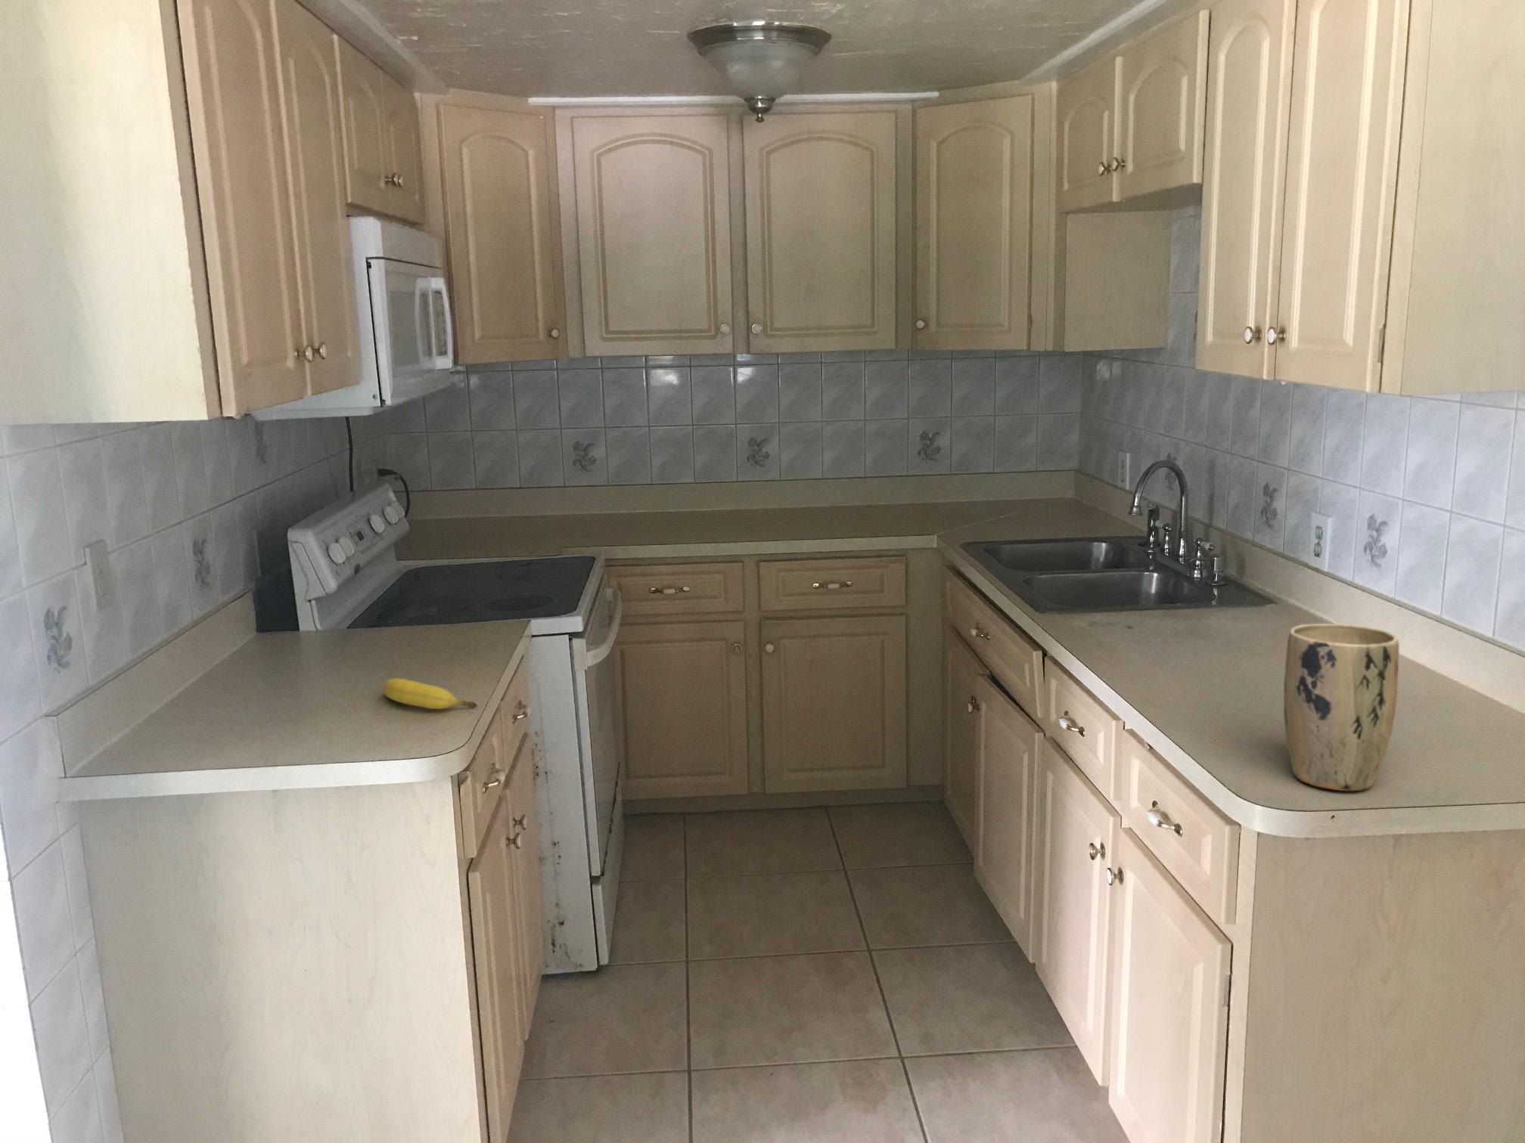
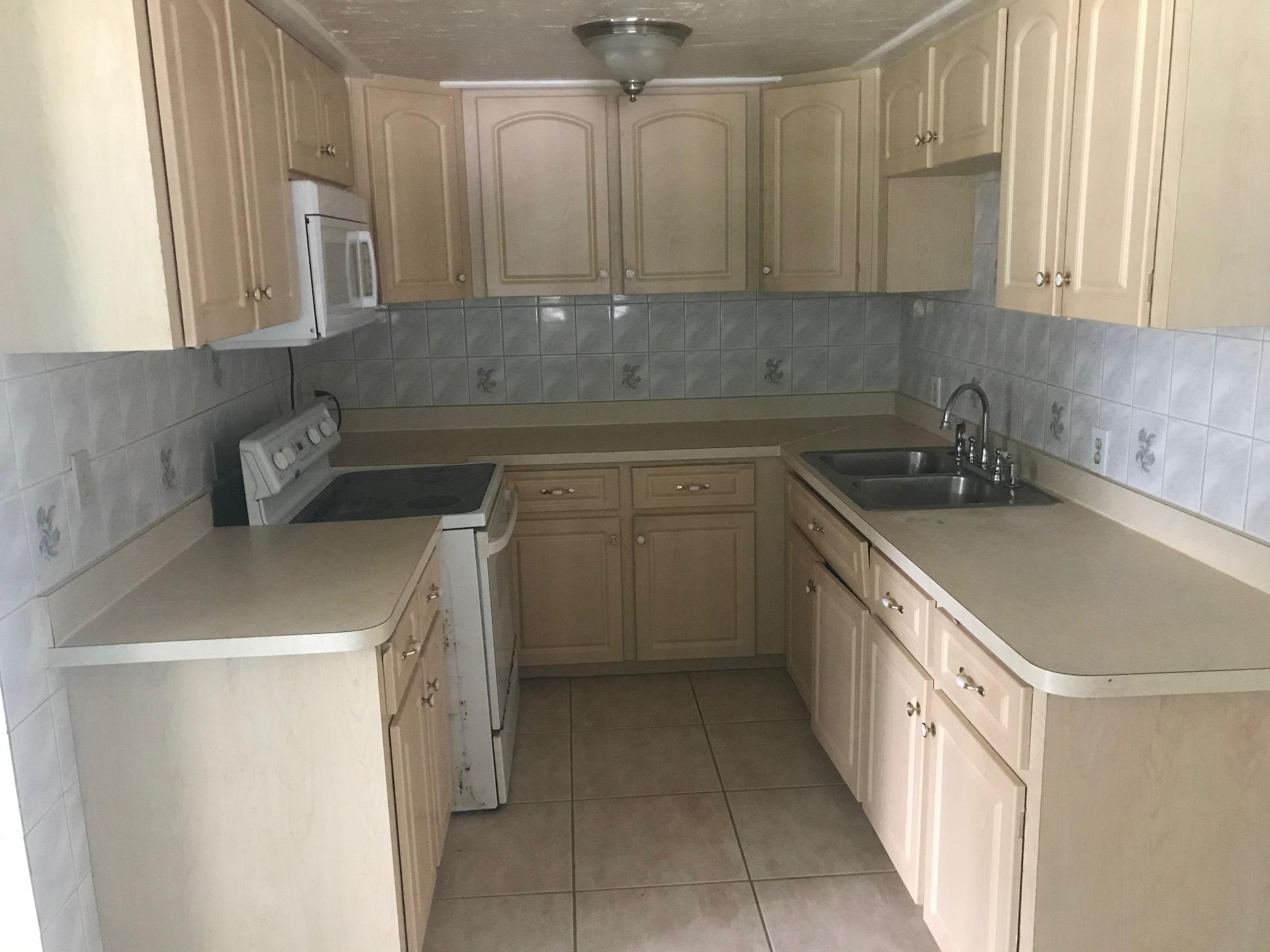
- plant pot [1282,623,1400,791]
- fruit [383,677,478,710]
